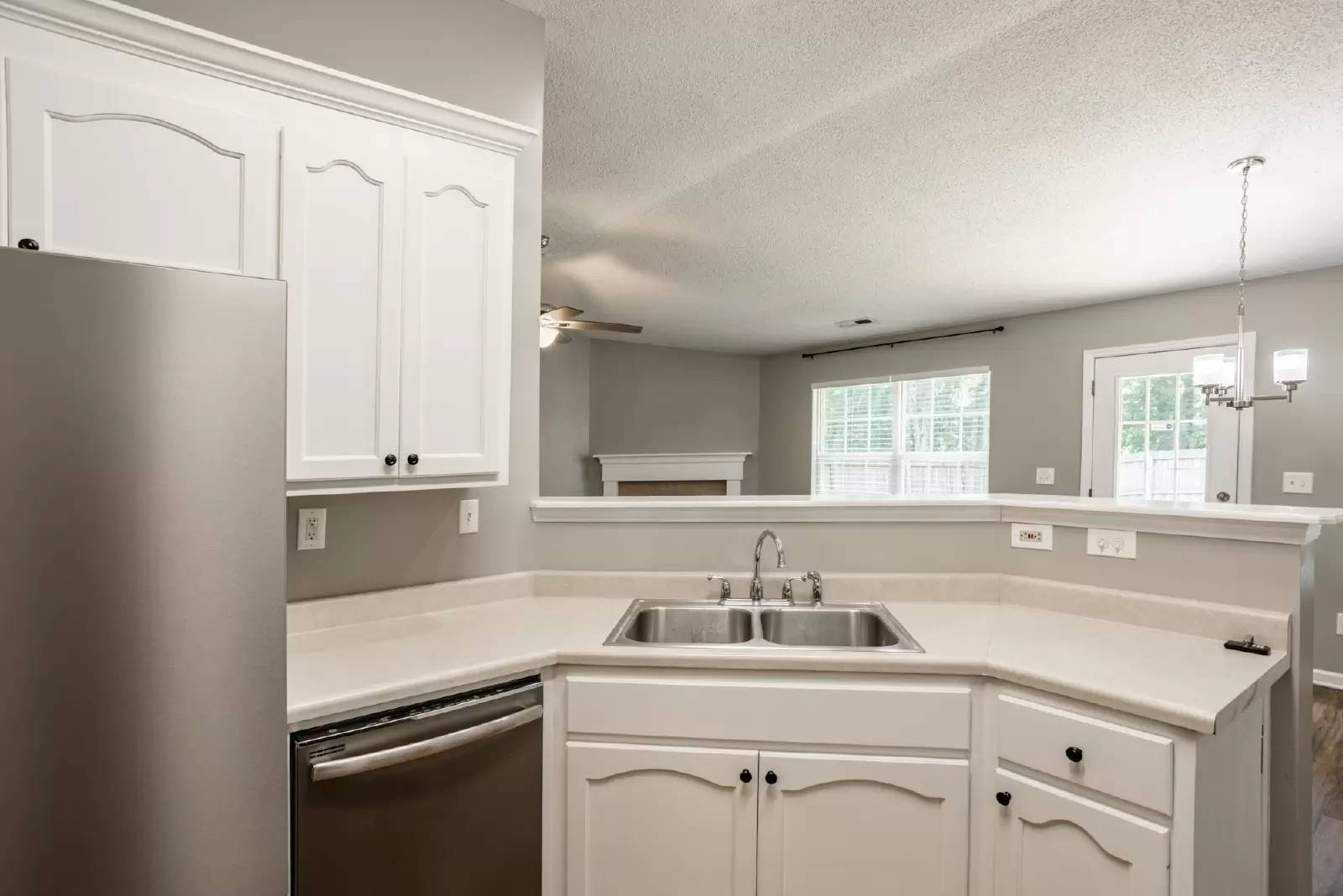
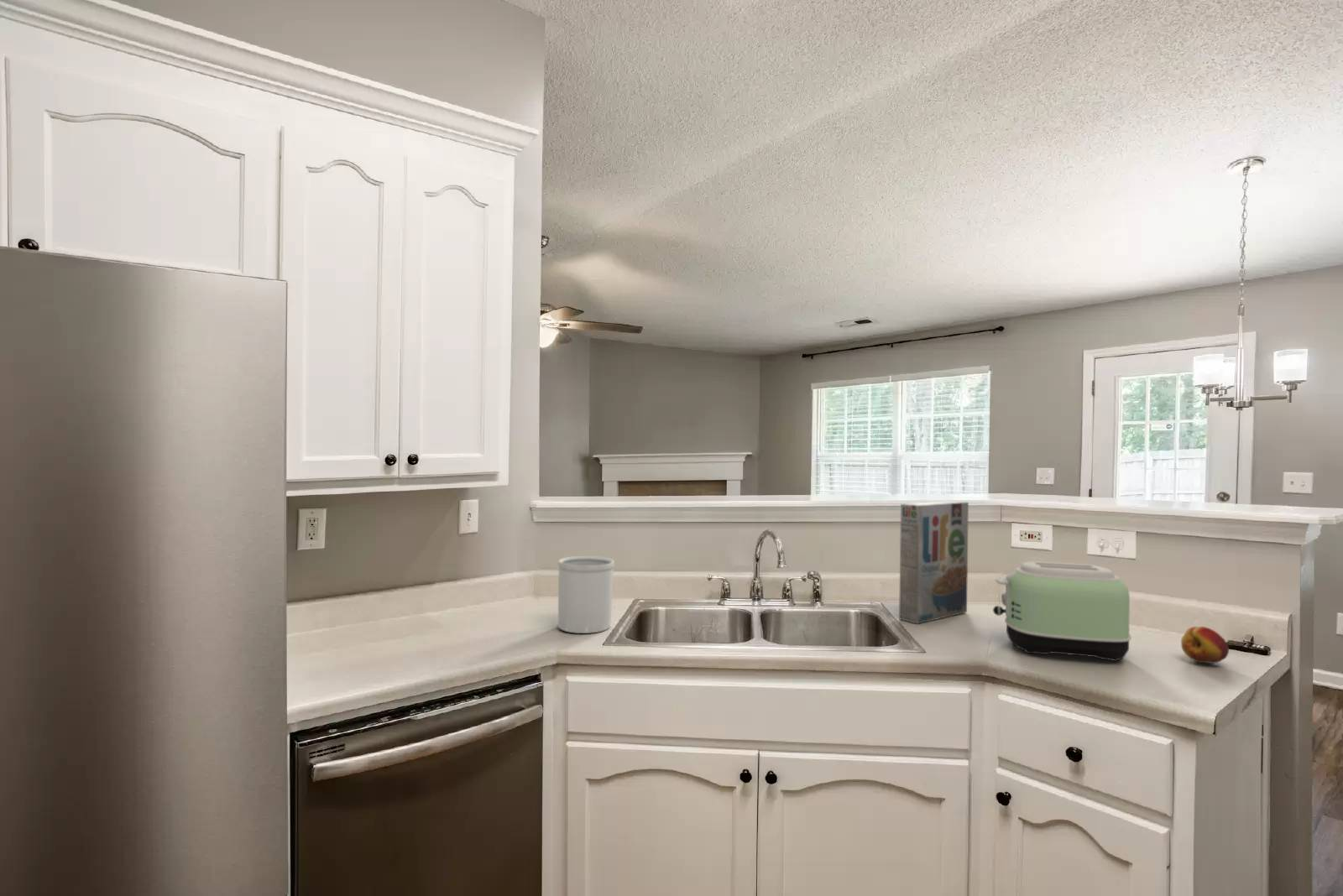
+ utensil holder [557,555,615,634]
+ toaster [992,560,1132,662]
+ fruit [1180,626,1230,664]
+ cereal box [898,500,969,625]
